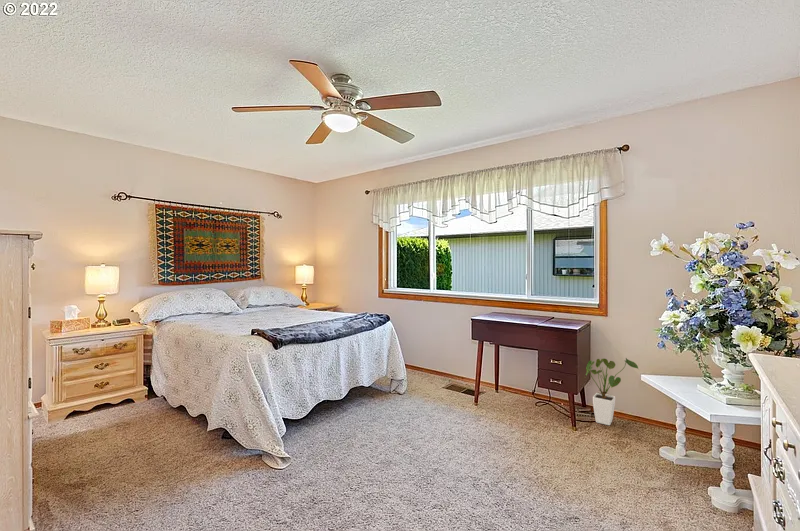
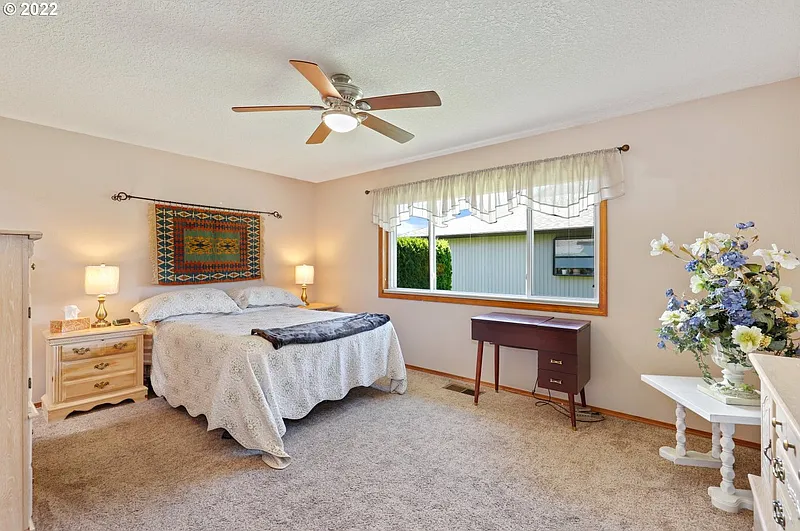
- house plant [585,357,639,426]
